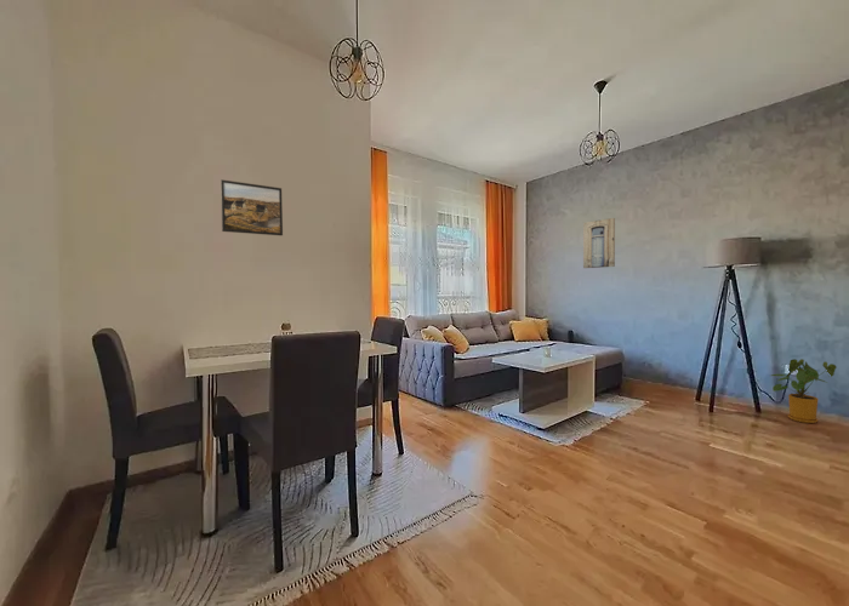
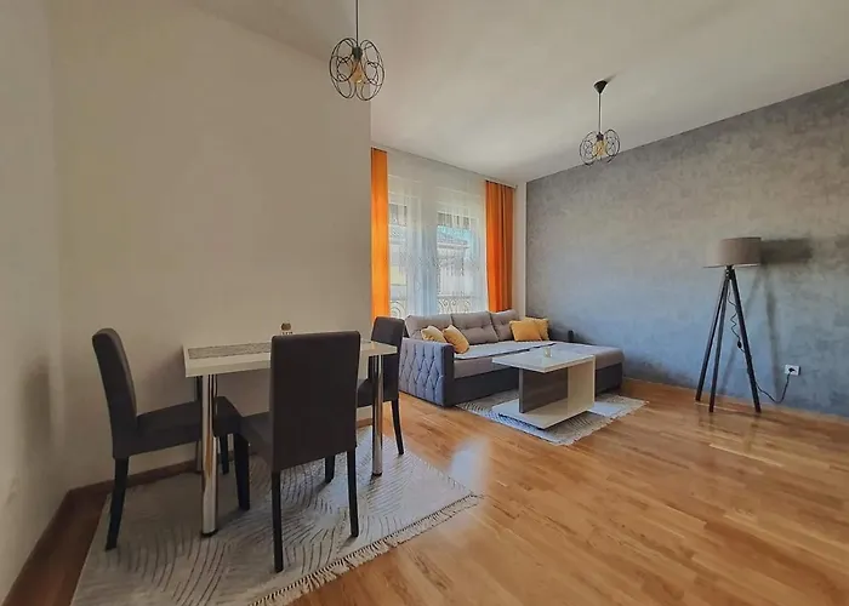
- wall art [582,217,616,269]
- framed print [220,178,284,236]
- house plant [770,358,838,424]
